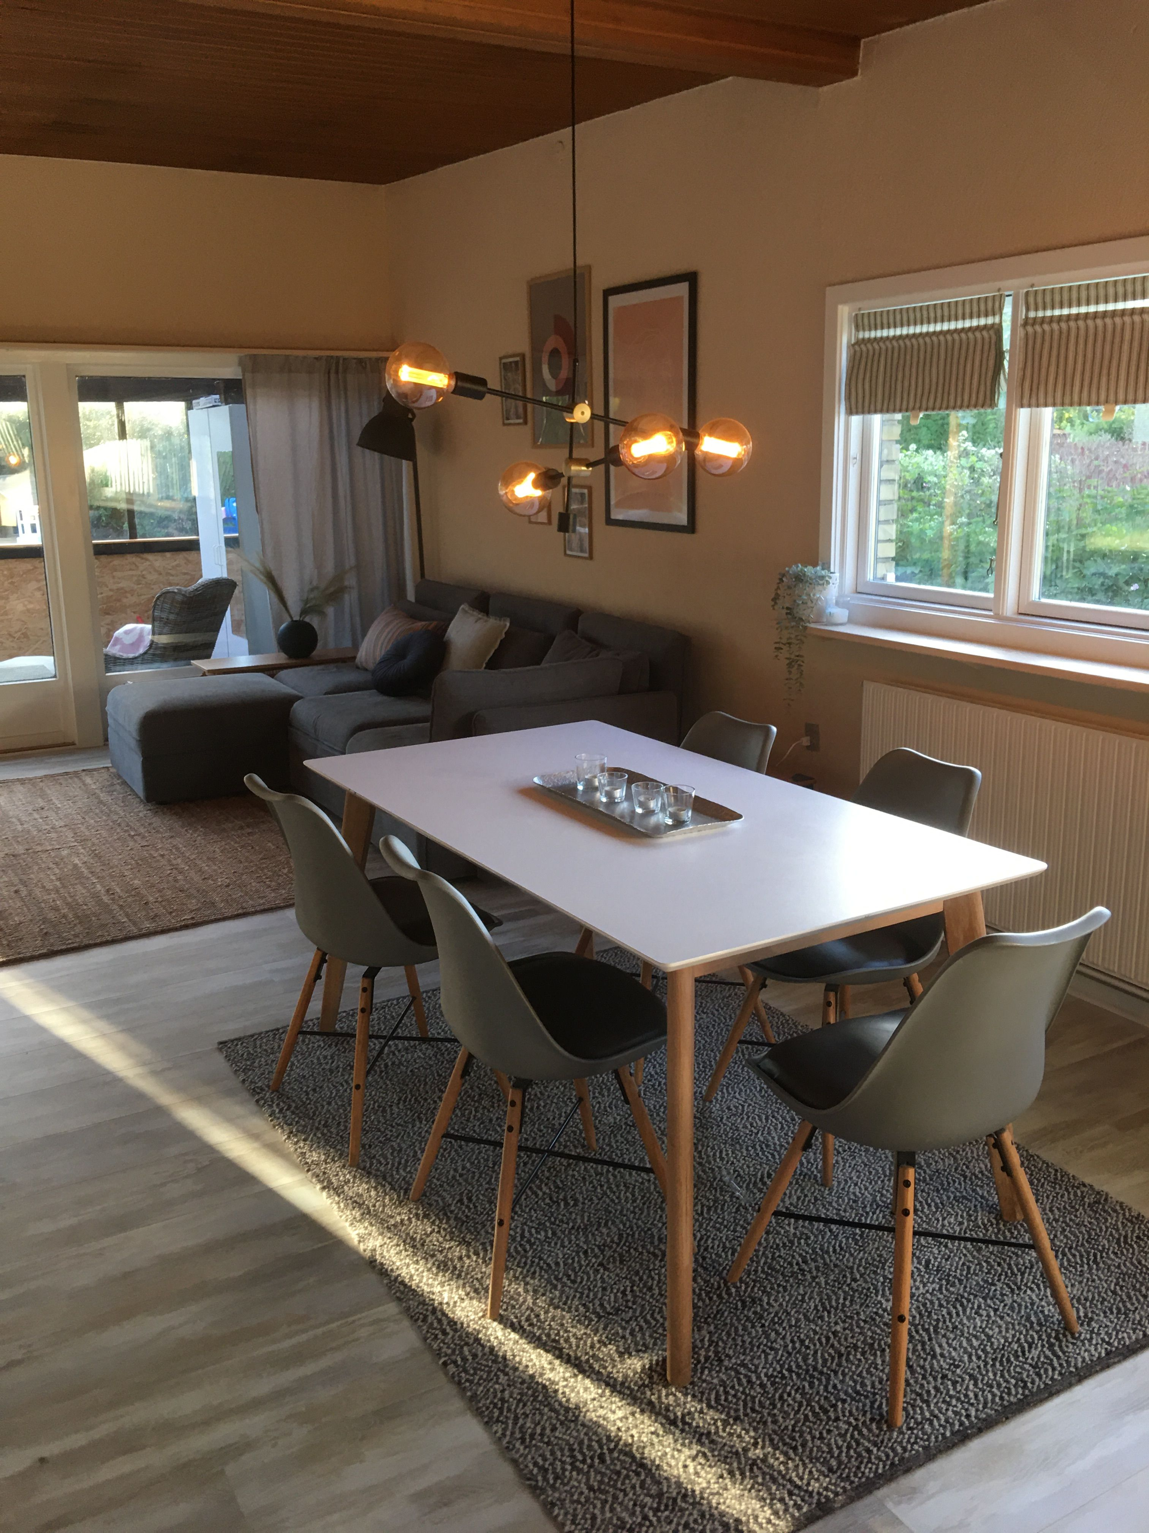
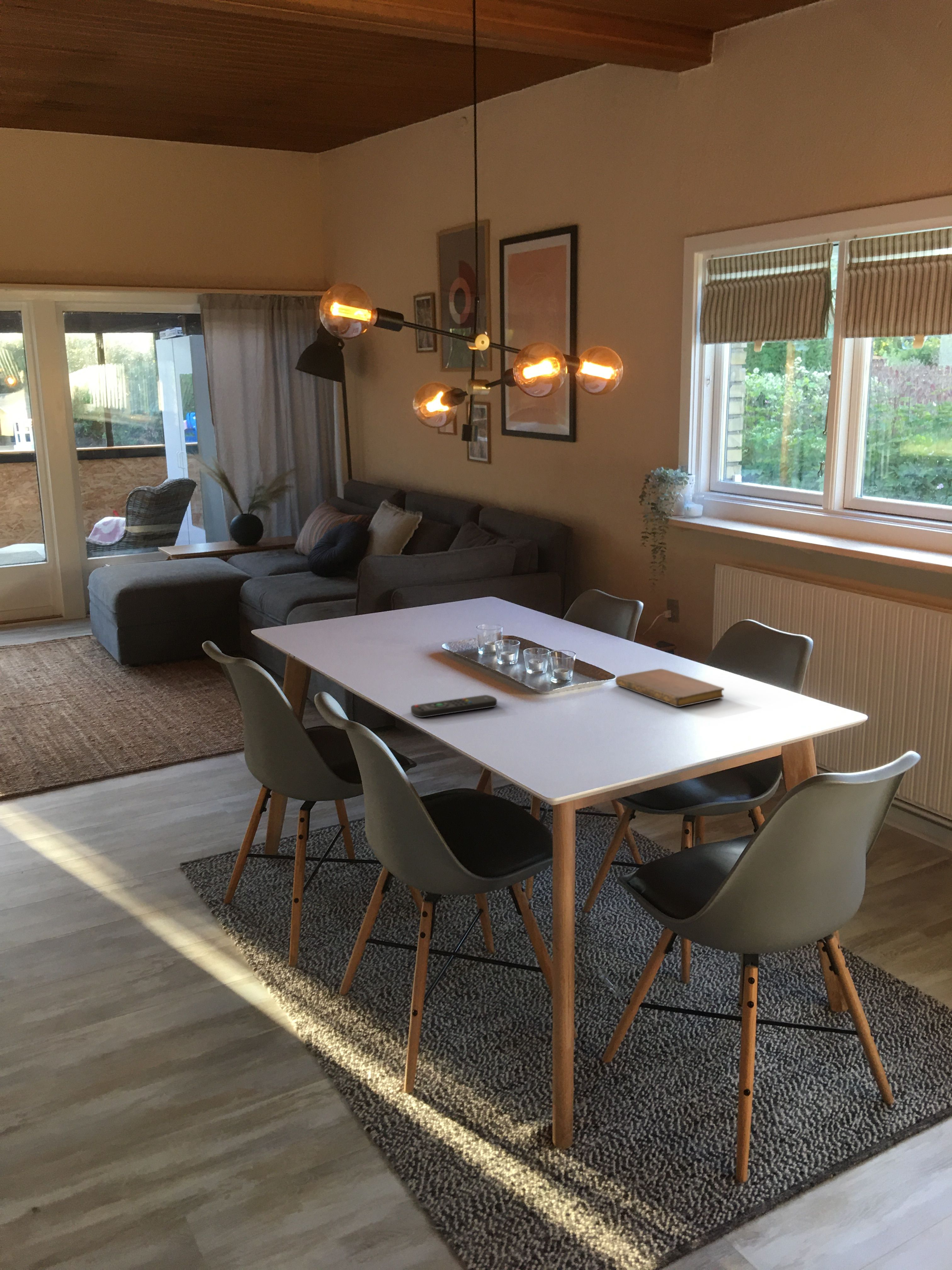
+ notebook [615,668,724,707]
+ remote control [411,695,497,718]
